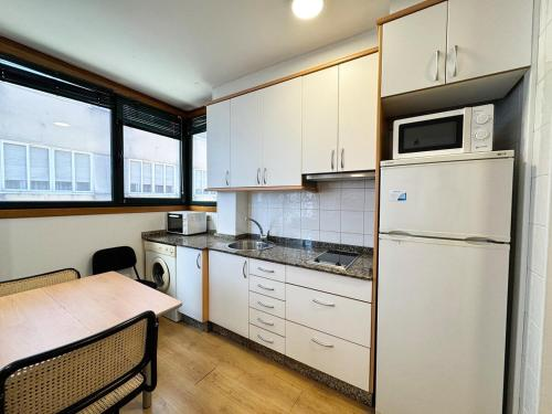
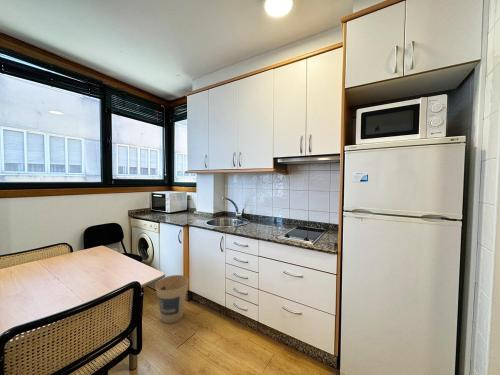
+ trash can [154,274,189,324]
